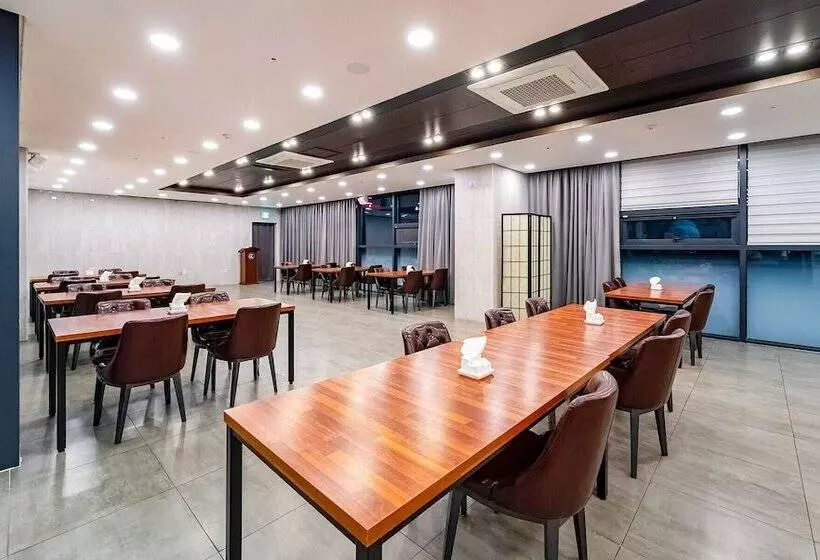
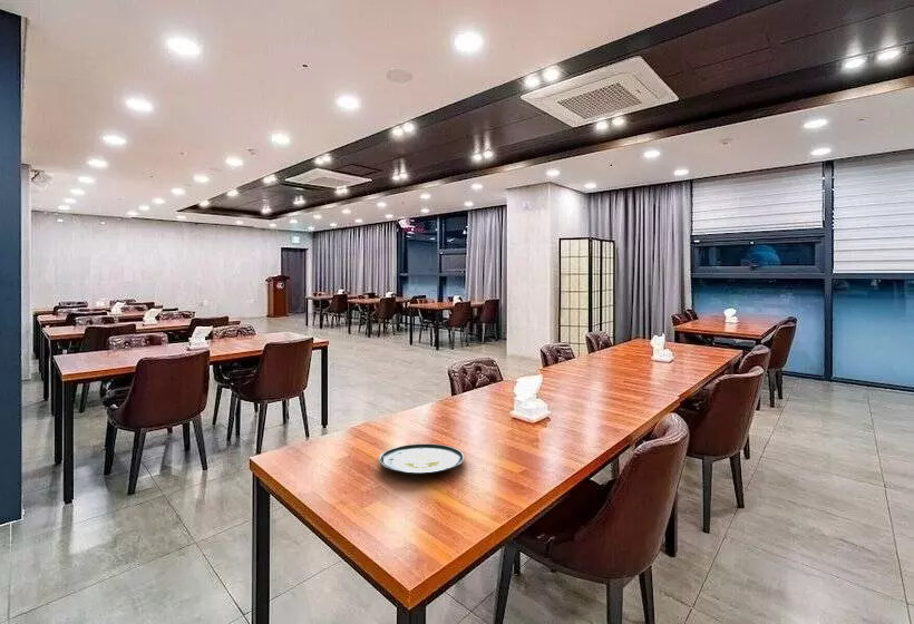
+ plate [378,442,466,476]
